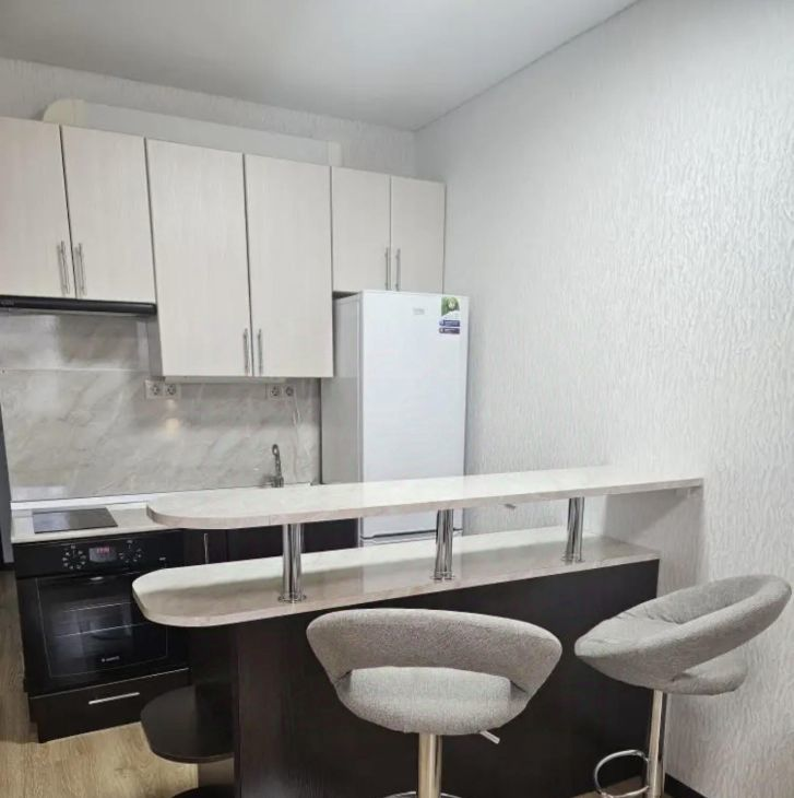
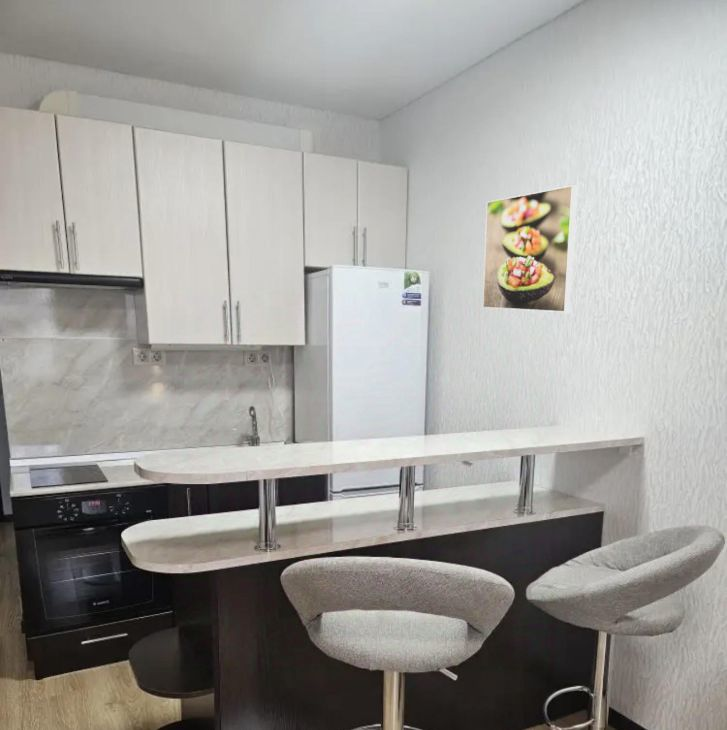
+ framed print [482,184,578,313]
